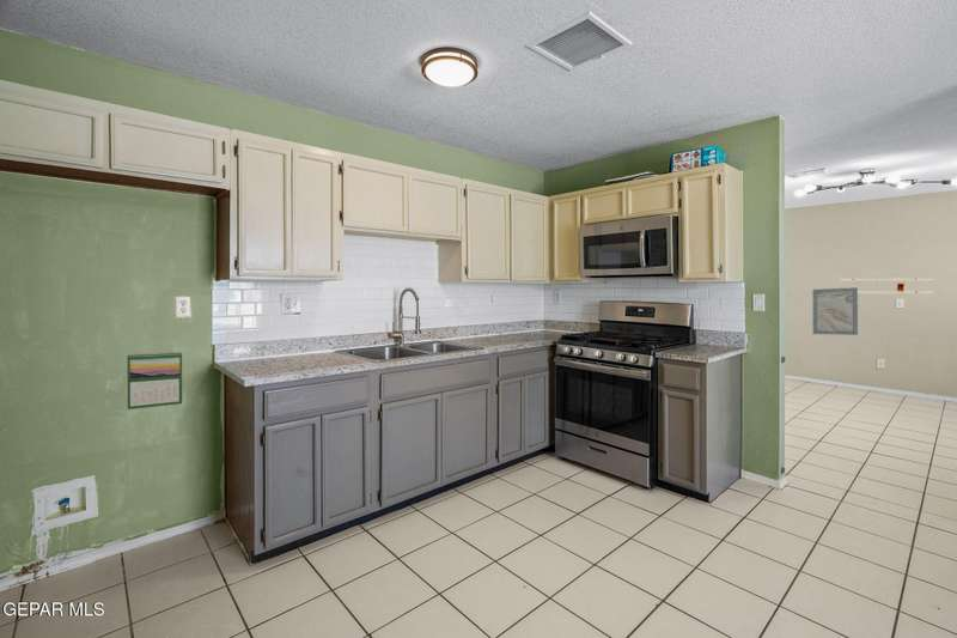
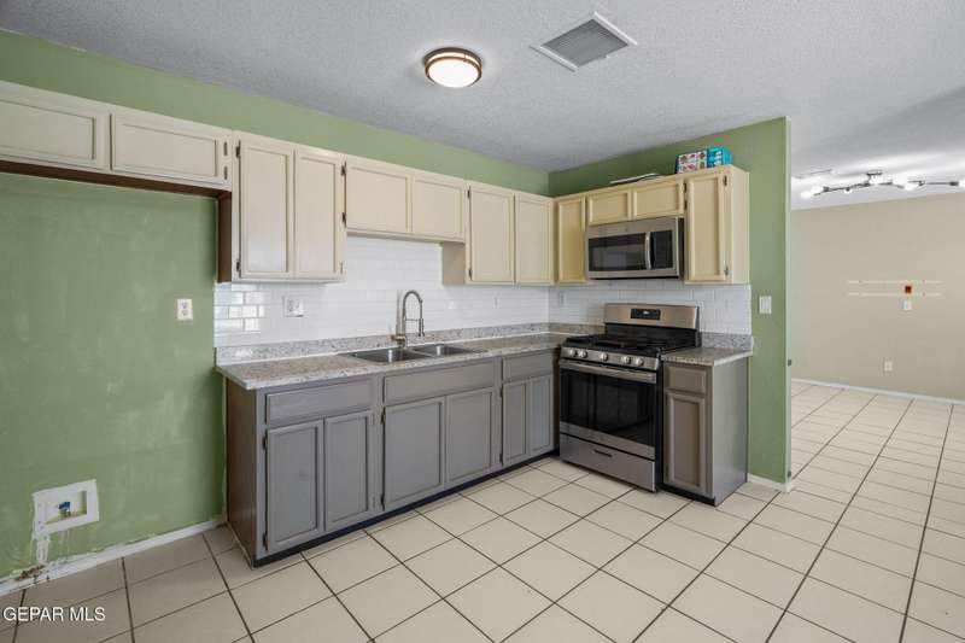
- calendar [126,351,183,411]
- wall art [811,286,859,336]
